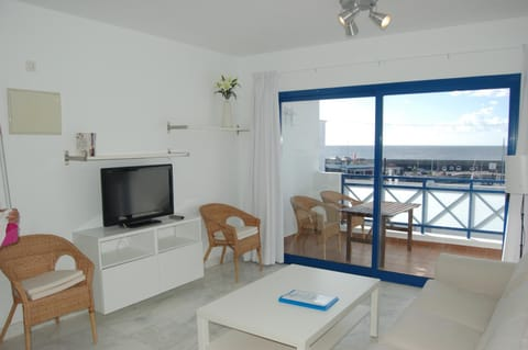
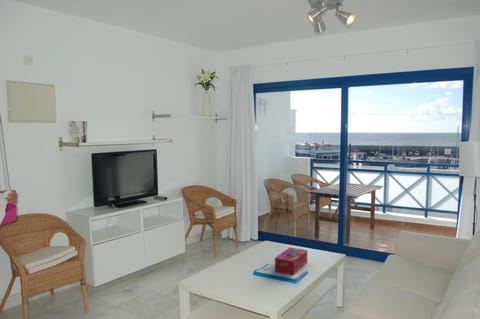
+ tissue box [274,246,308,276]
